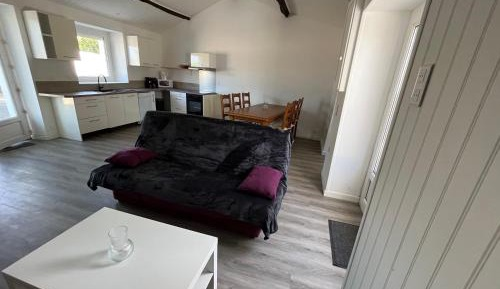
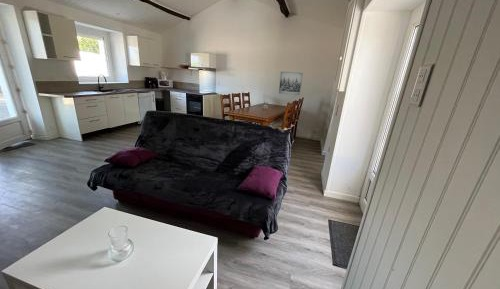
+ wall art [277,70,304,96]
